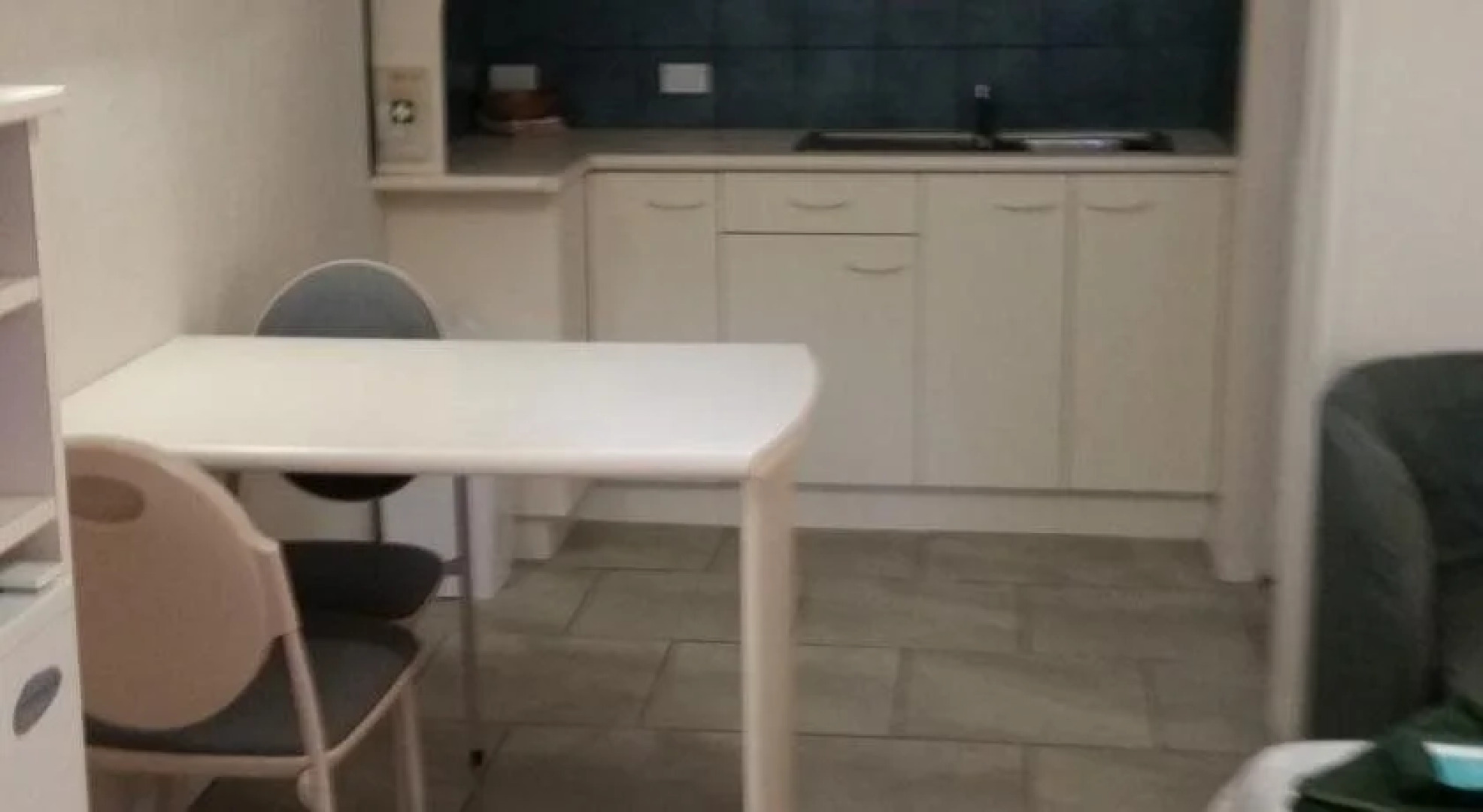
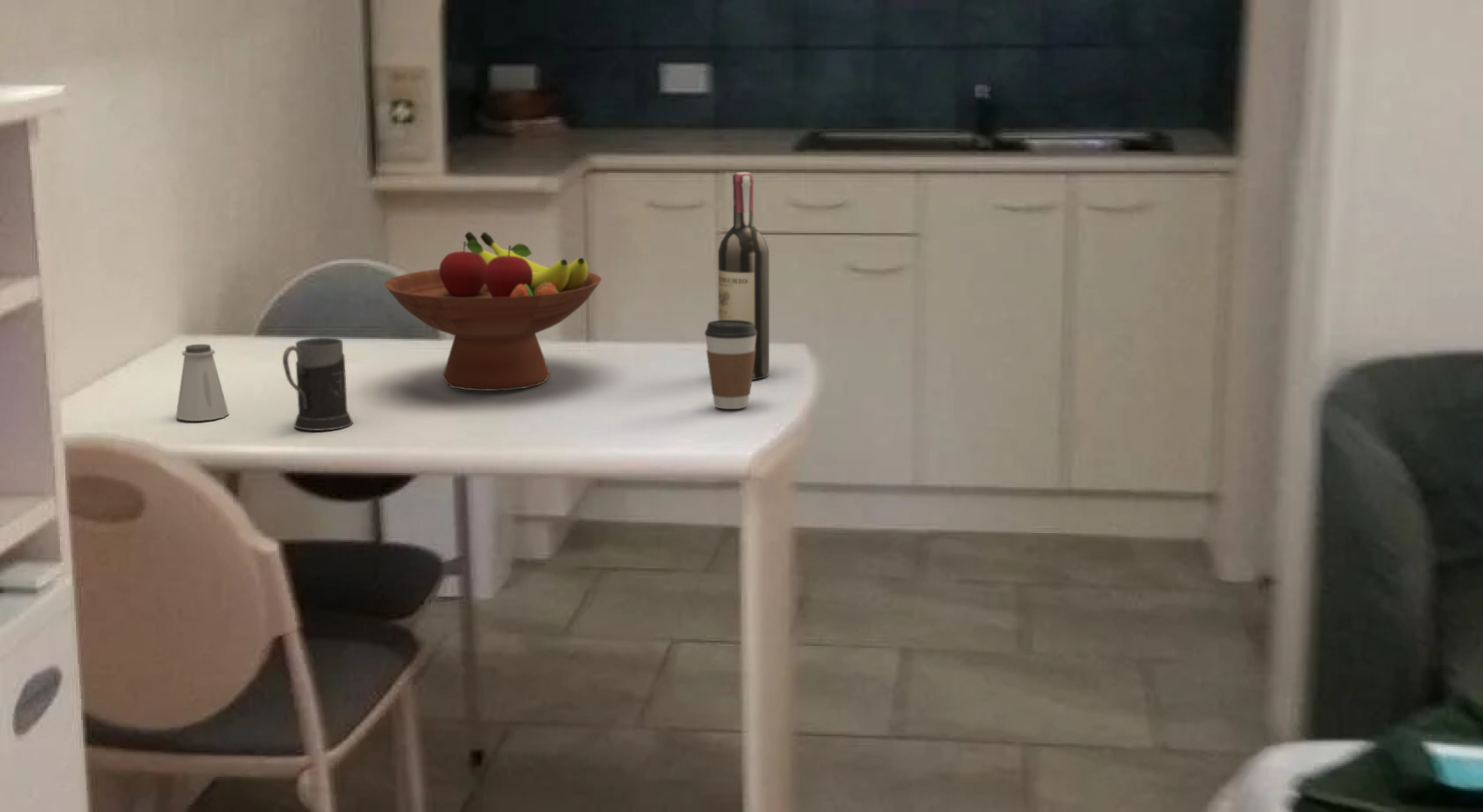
+ fruit bowl [384,231,602,392]
+ mug [282,337,353,432]
+ coffee cup [704,320,757,410]
+ saltshaker [175,344,229,422]
+ wine bottle [717,171,770,380]
